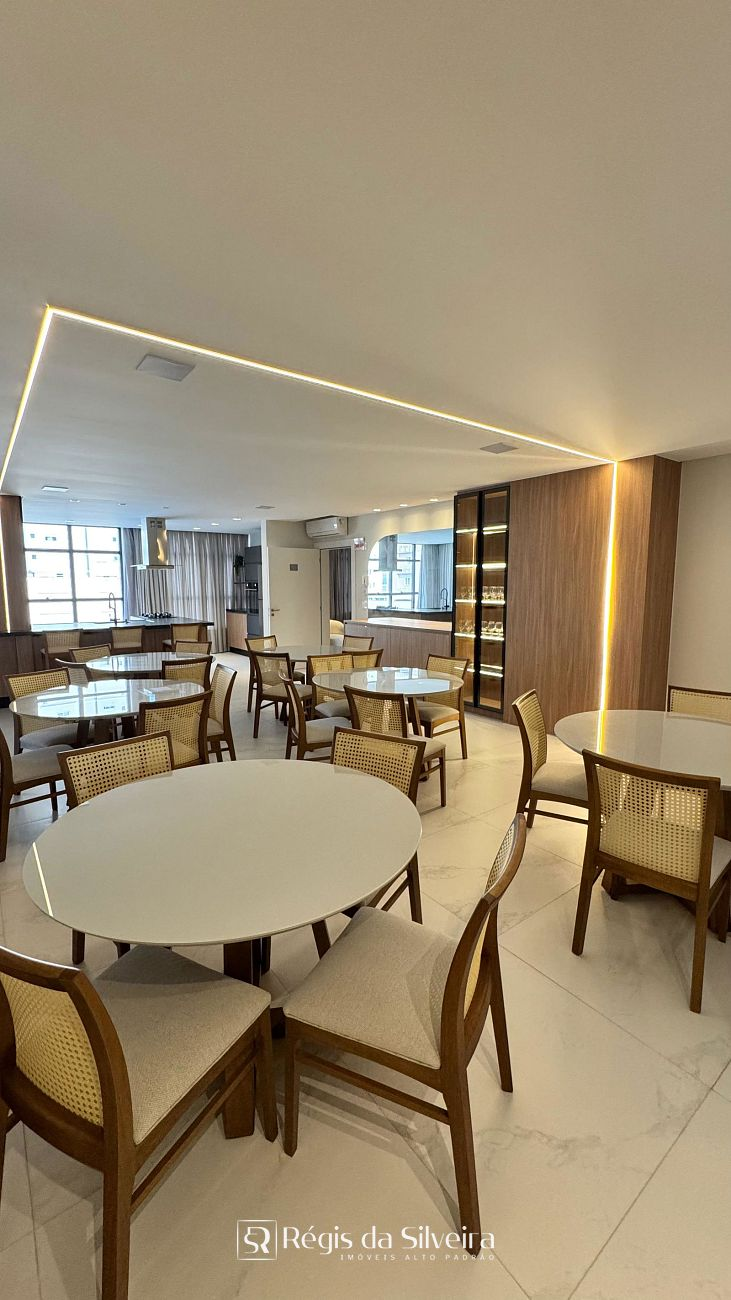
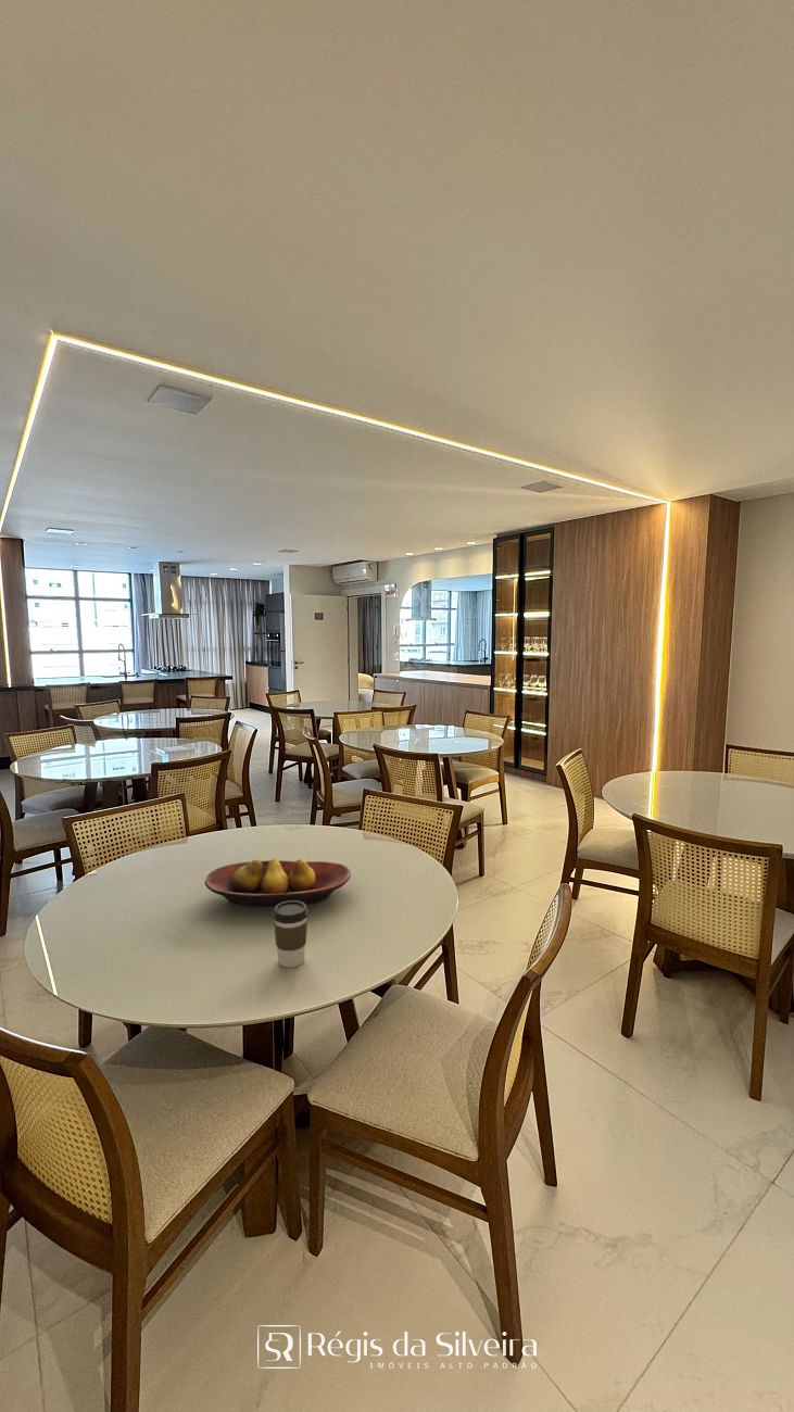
+ coffee cup [272,900,310,969]
+ fruit bowl [203,858,352,908]
